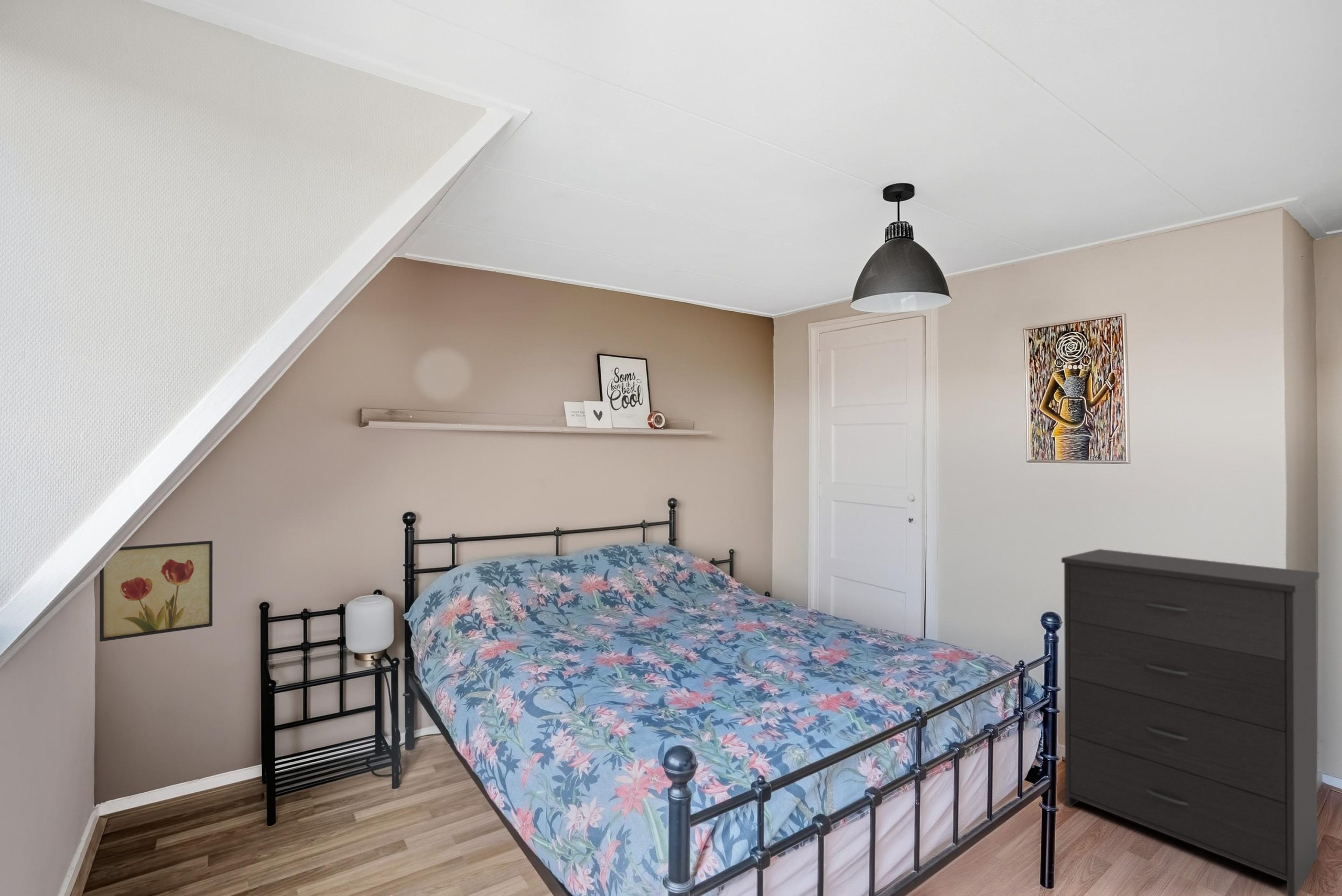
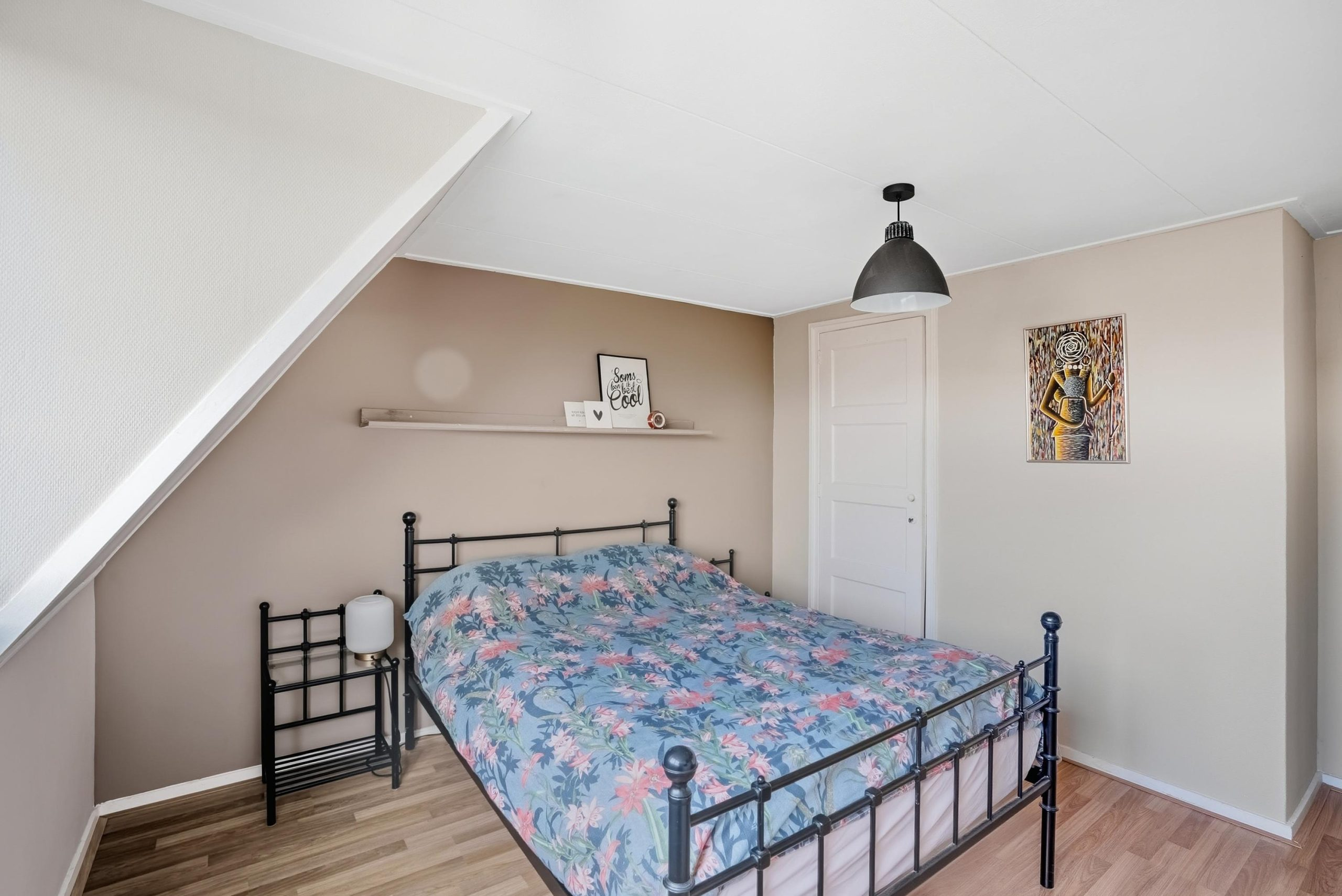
- wall art [99,540,213,642]
- dresser [1061,549,1319,896]
